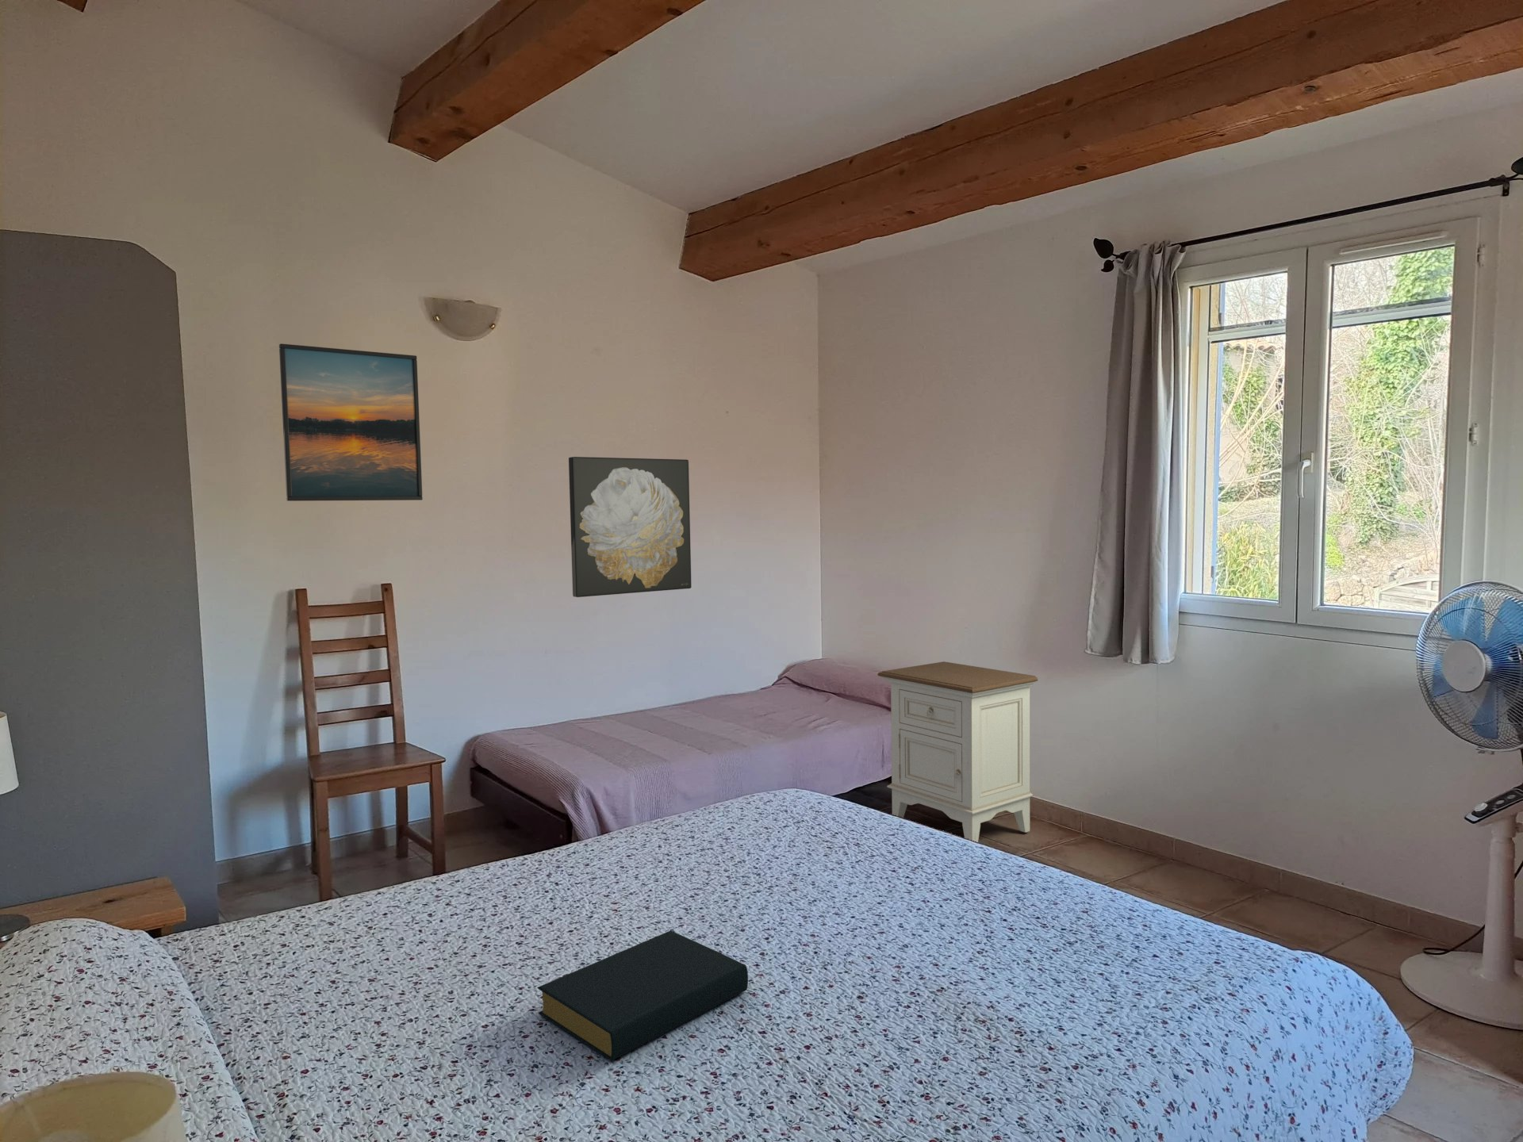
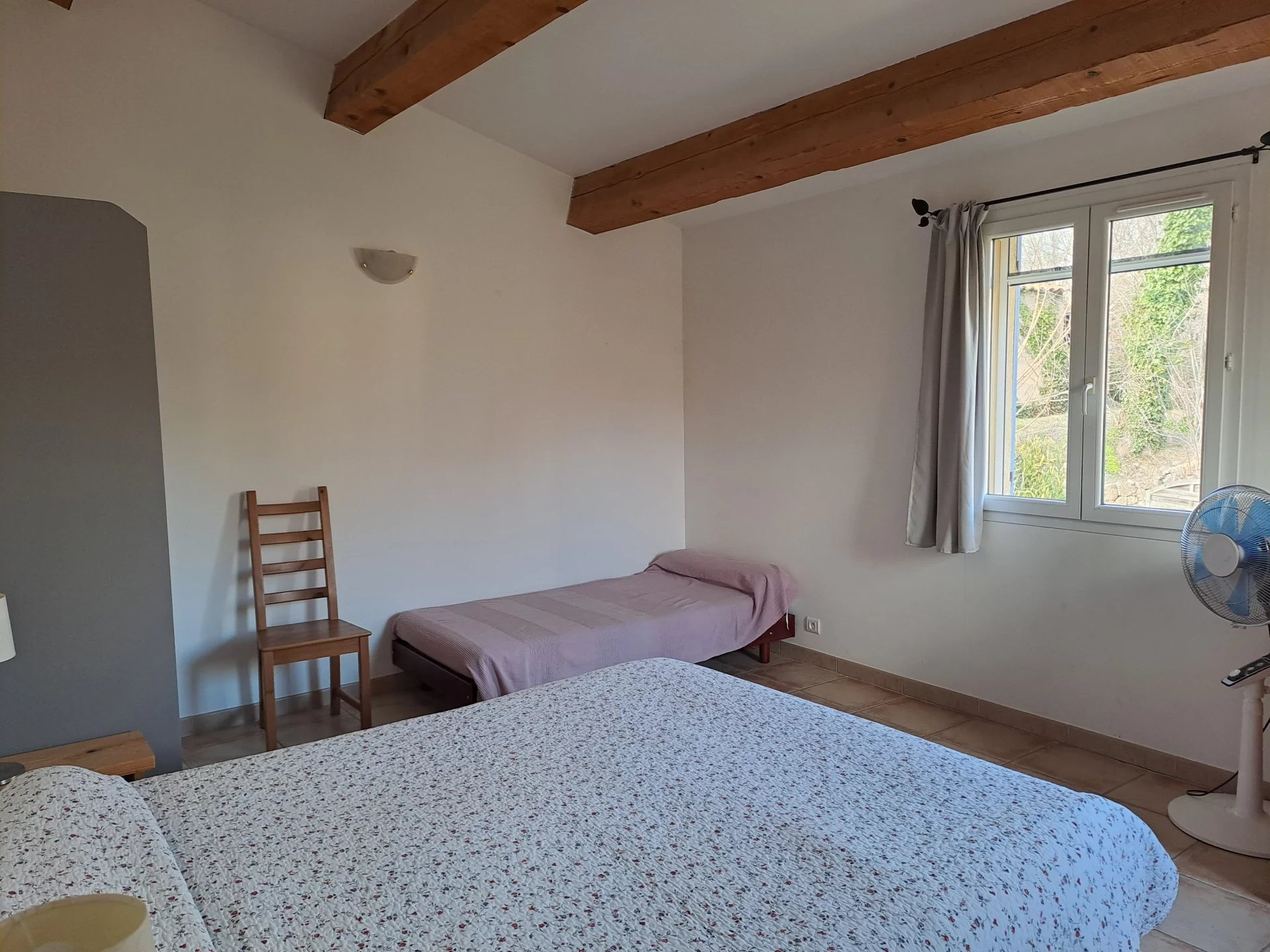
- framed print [278,343,423,501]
- hardback book [537,930,748,1062]
- nightstand [877,661,1039,842]
- wall art [568,456,692,597]
